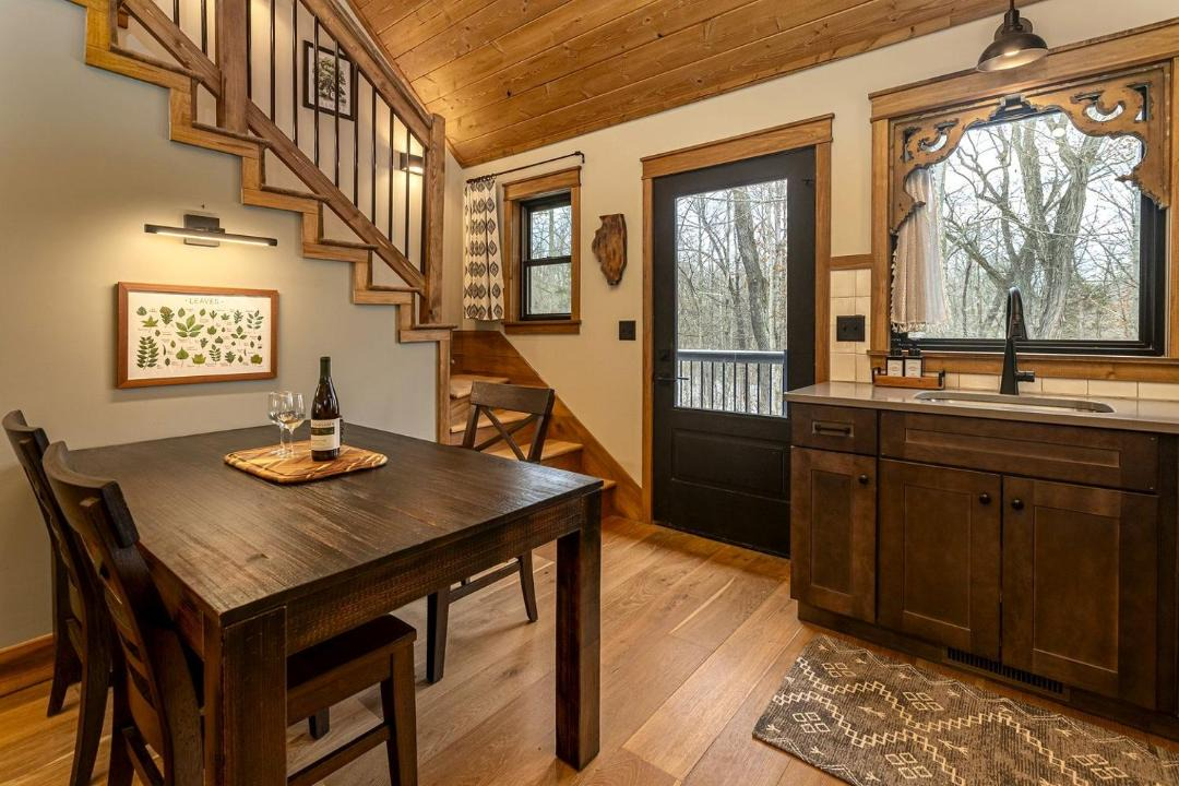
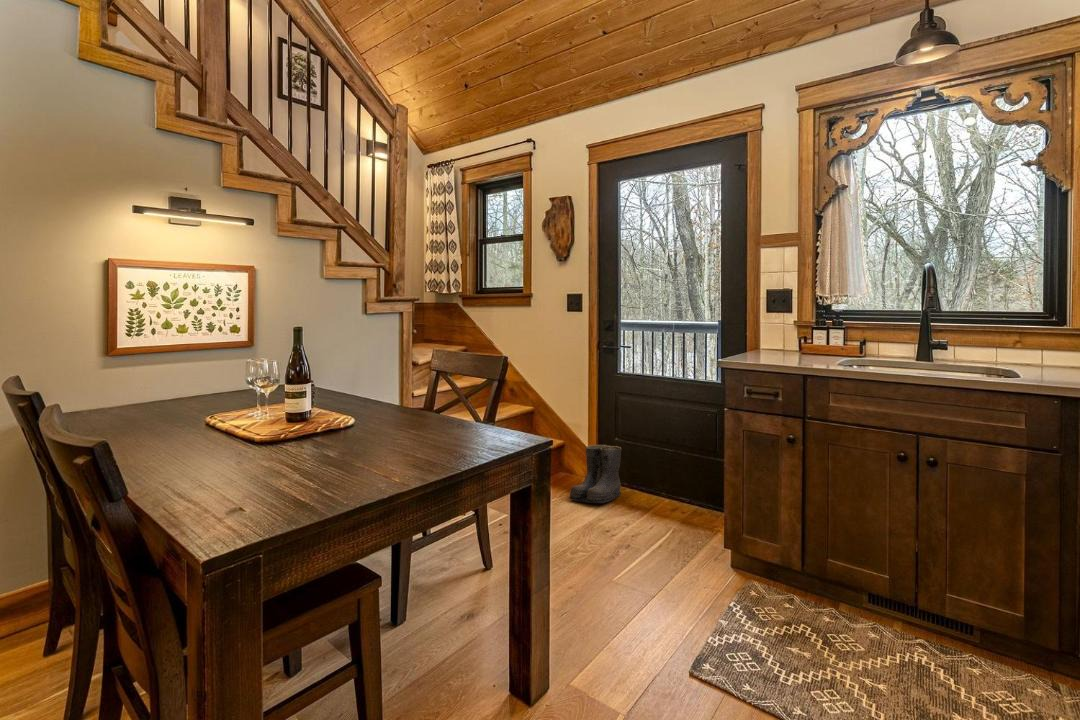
+ boots [568,444,623,504]
